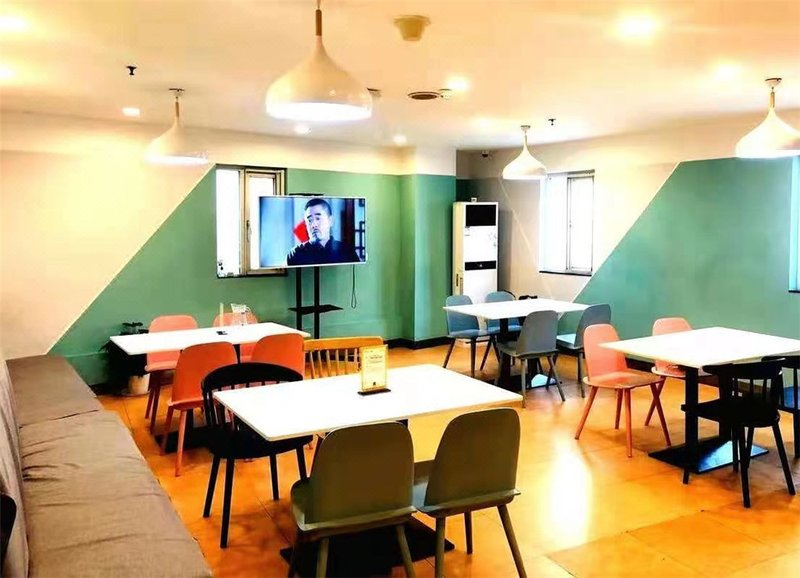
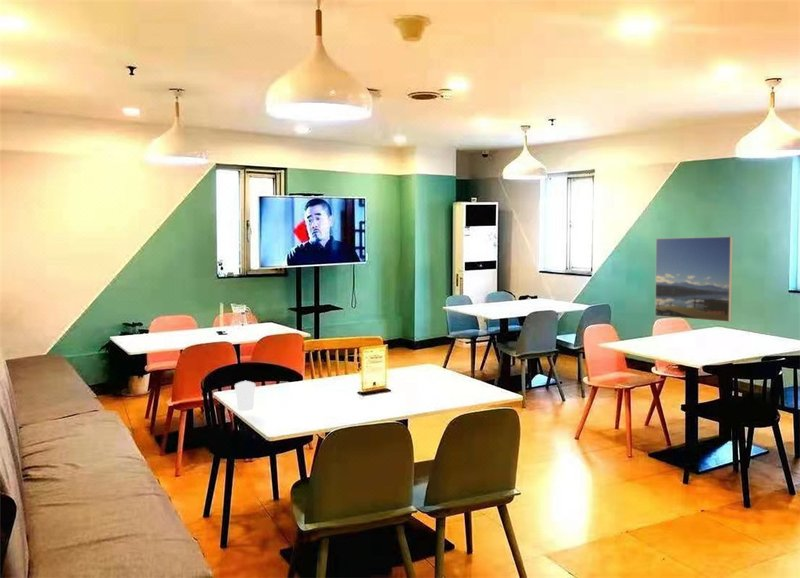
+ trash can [234,380,256,412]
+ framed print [654,235,734,323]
